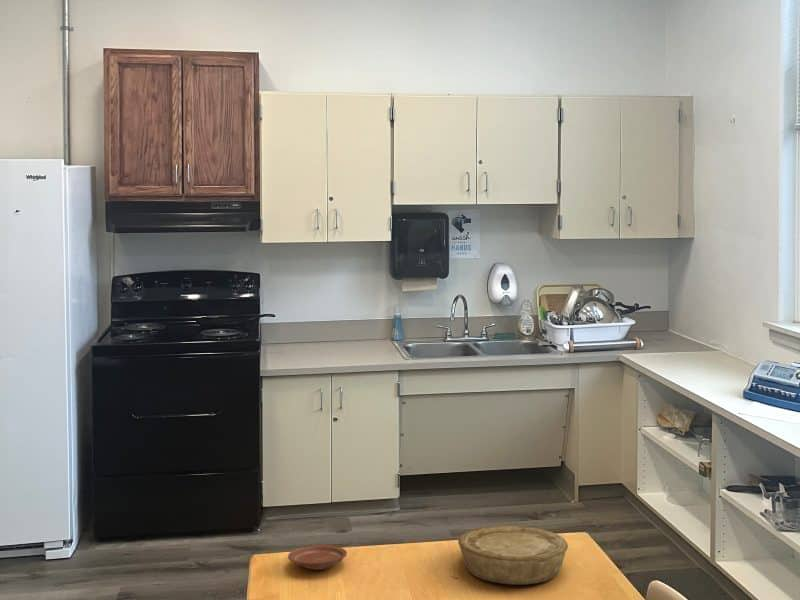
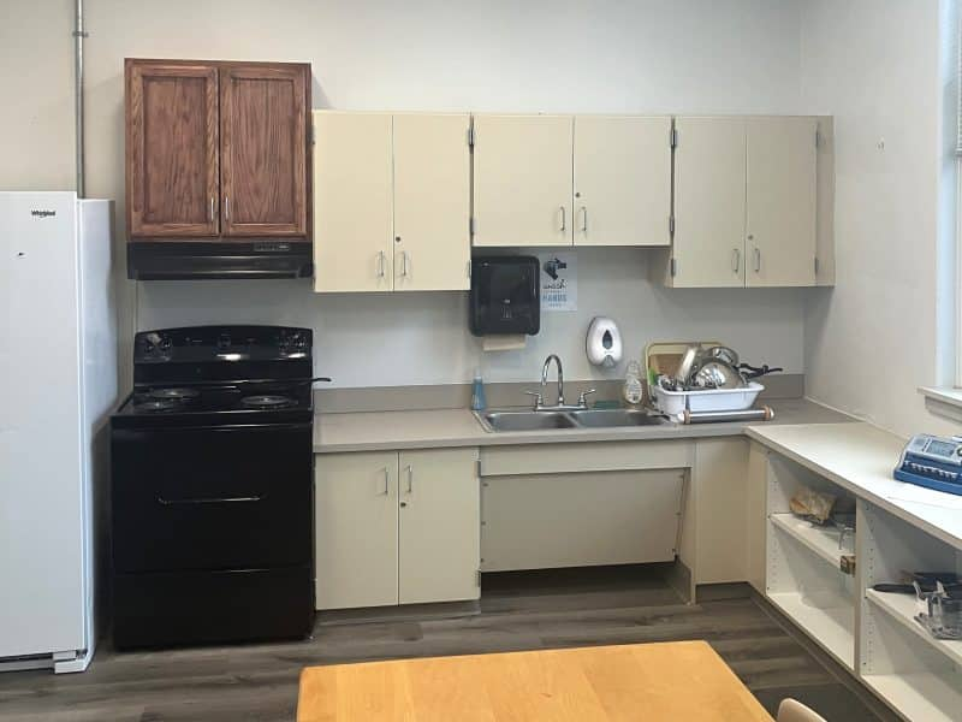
- plate [287,544,348,571]
- bowl [457,524,569,586]
